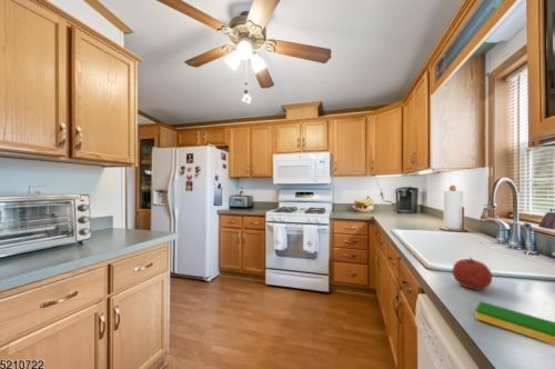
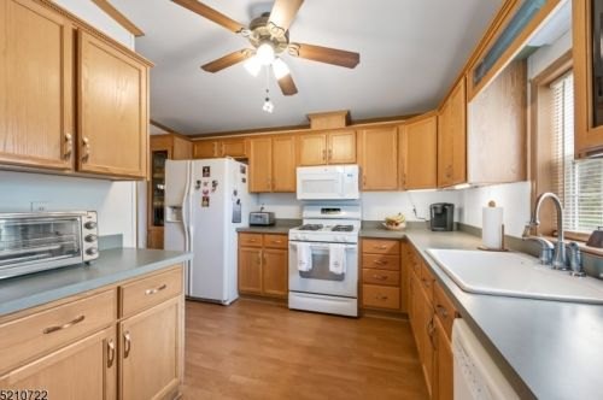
- dish sponge [475,300,555,346]
- fruit [452,256,493,291]
